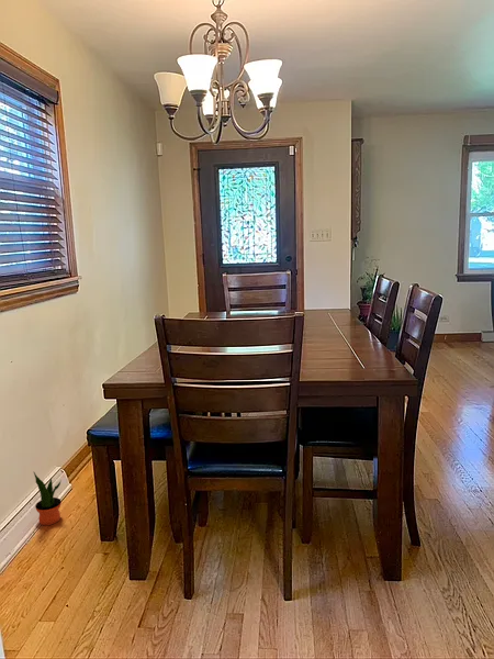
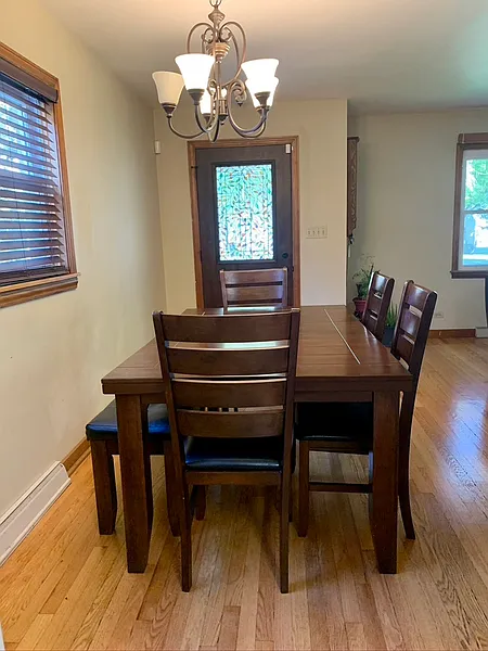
- potted plant [33,471,63,526]
